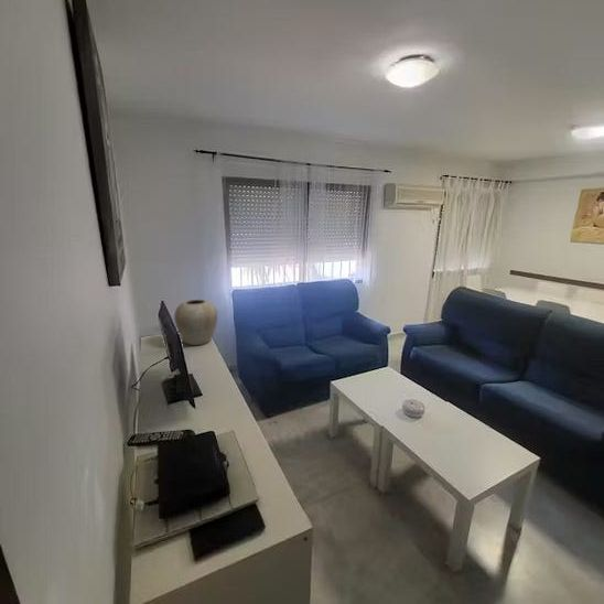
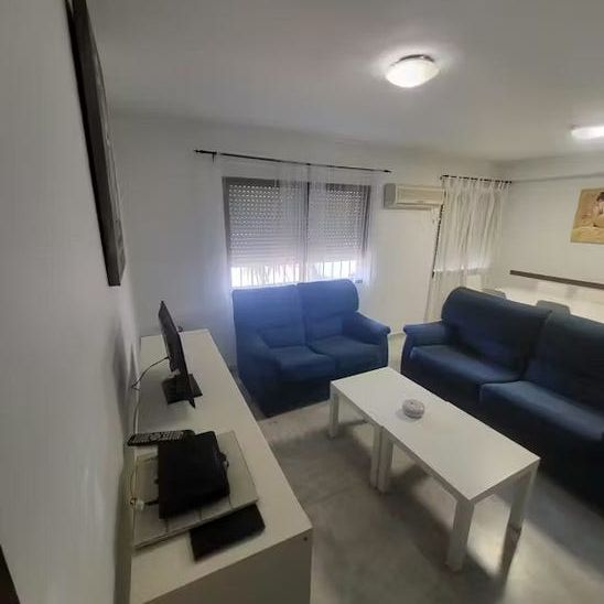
- vase [173,299,218,346]
